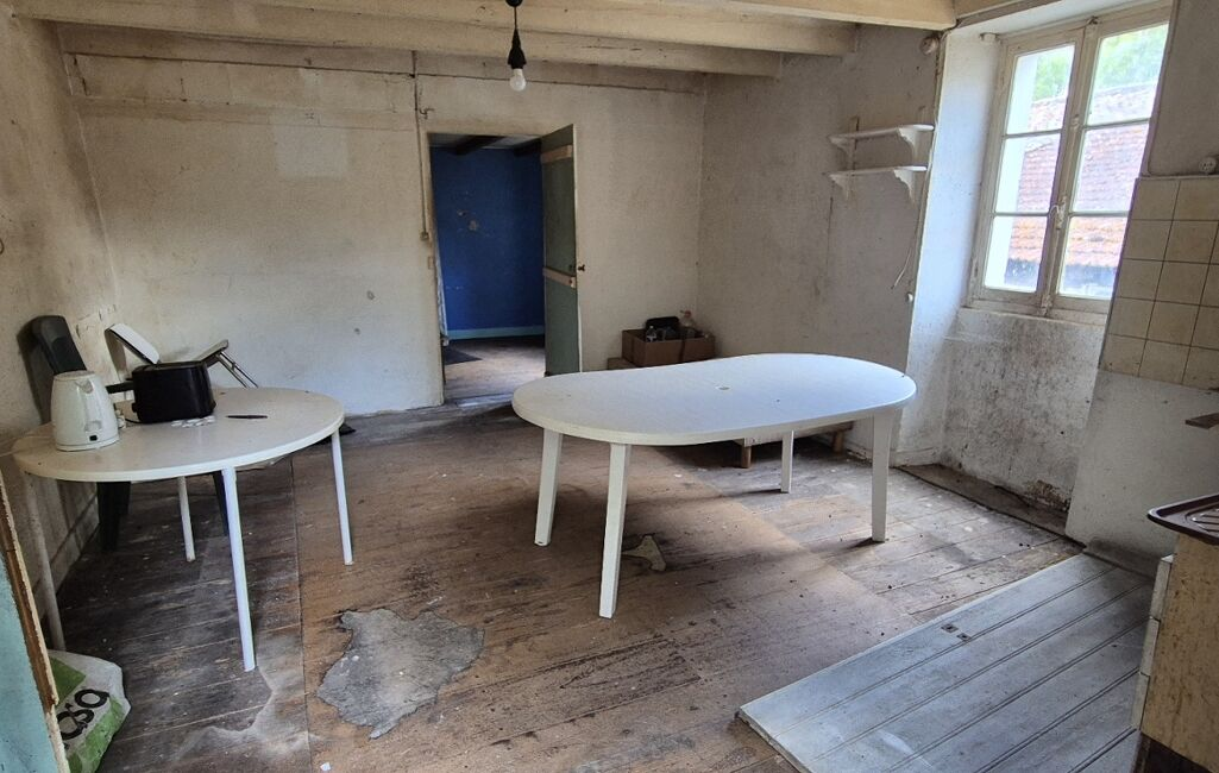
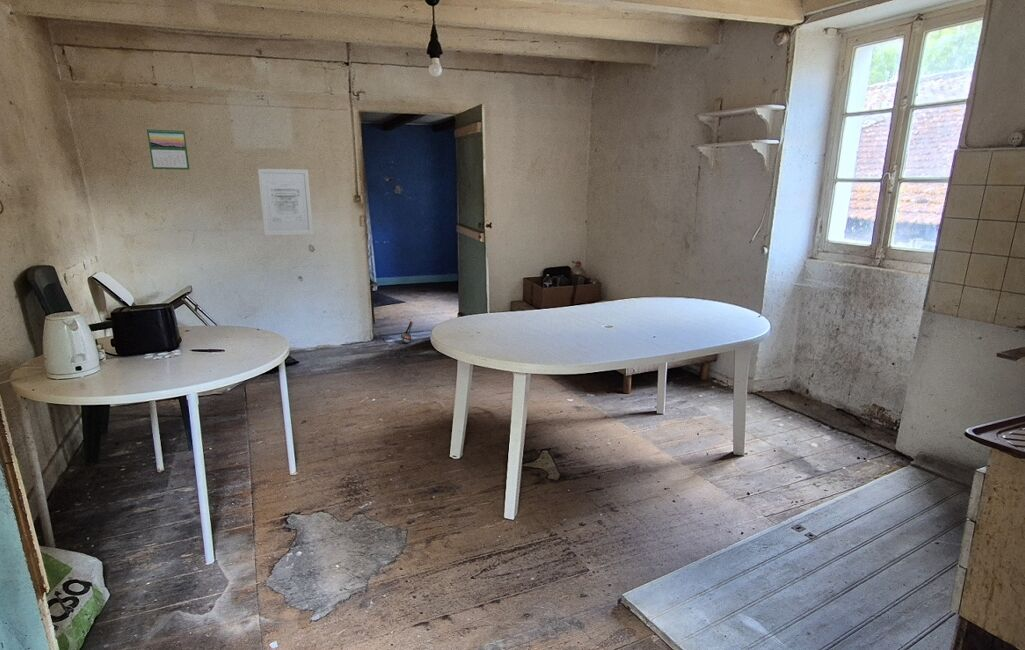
+ bag [381,320,414,346]
+ wall art [257,168,314,236]
+ calendar [146,127,191,171]
